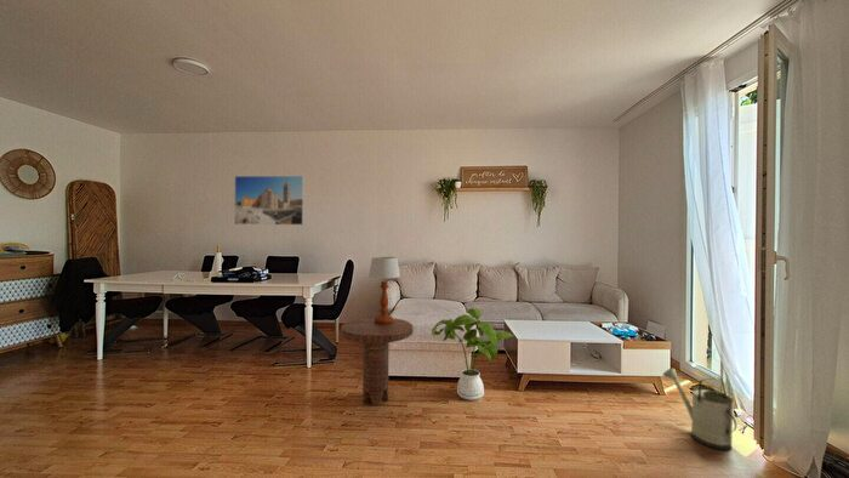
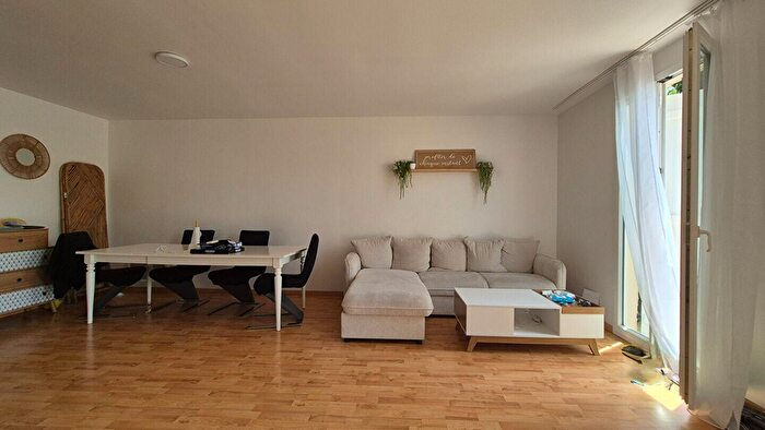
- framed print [233,175,306,226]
- house plant [431,307,517,402]
- table lamp [367,256,401,324]
- watering can [662,366,737,451]
- side table [340,317,414,406]
